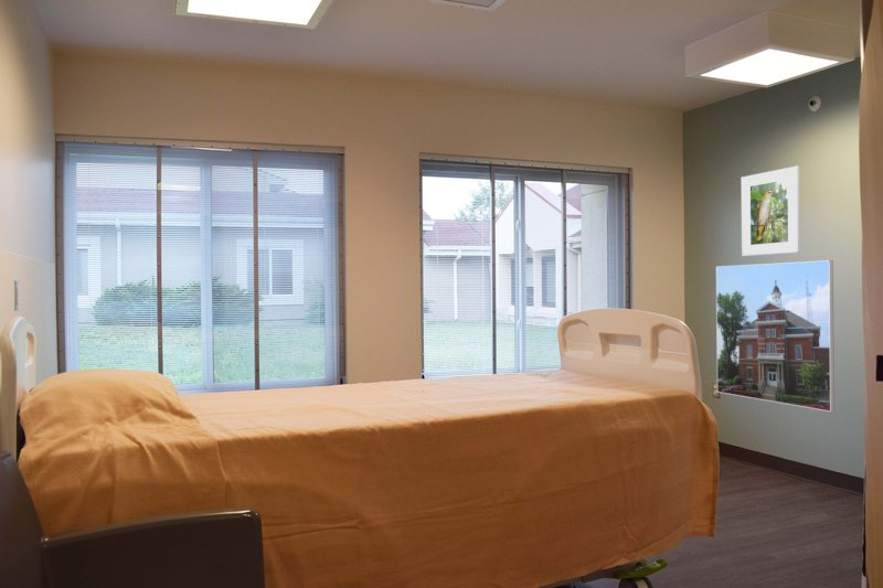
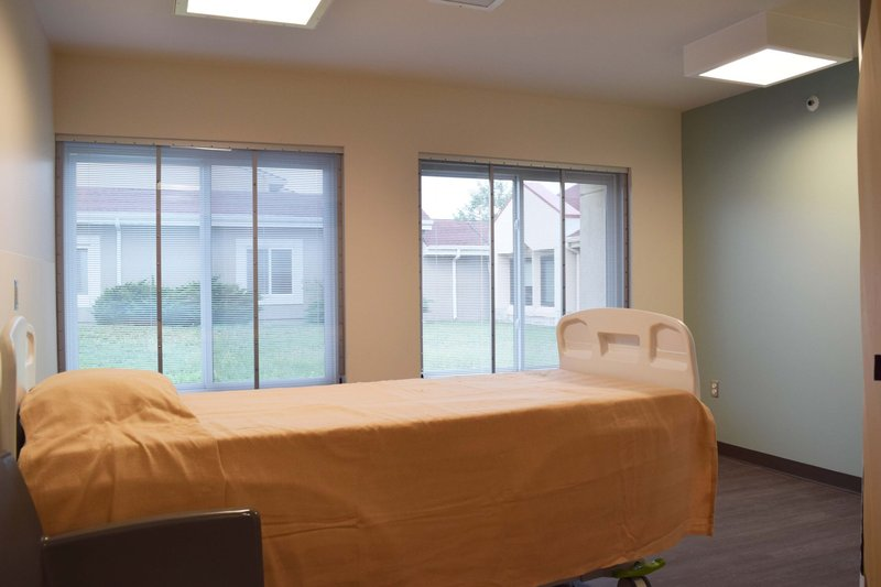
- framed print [741,165,801,257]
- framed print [715,259,836,413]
